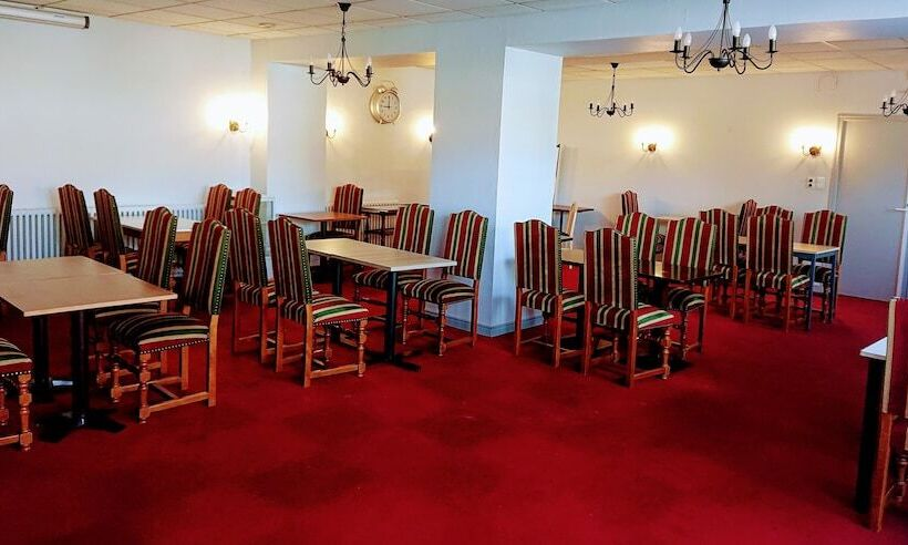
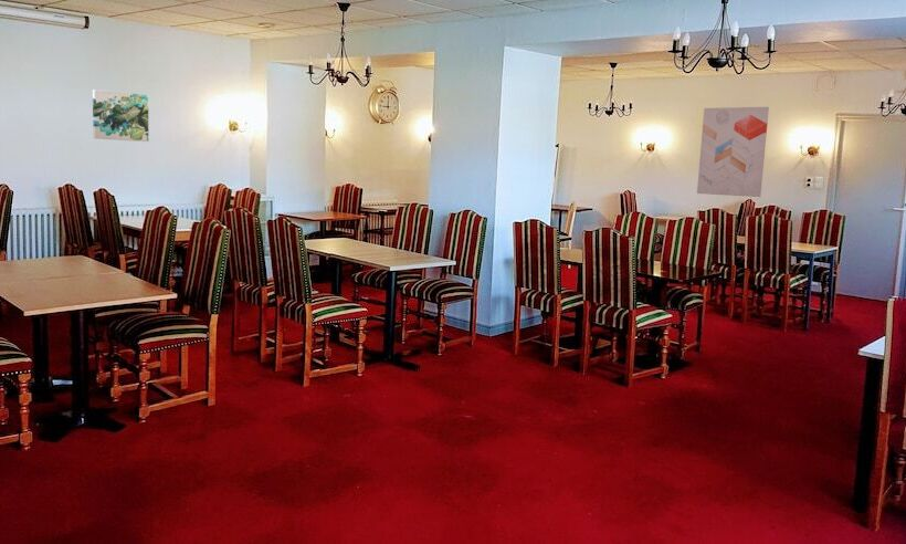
+ wall art [92,88,150,143]
+ wall art [696,106,770,198]
